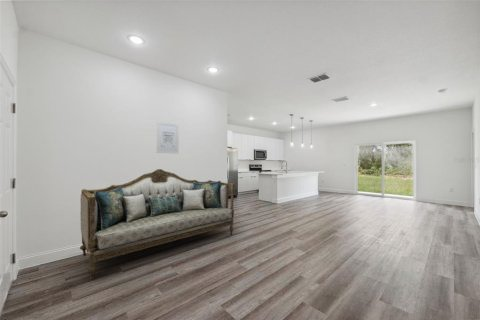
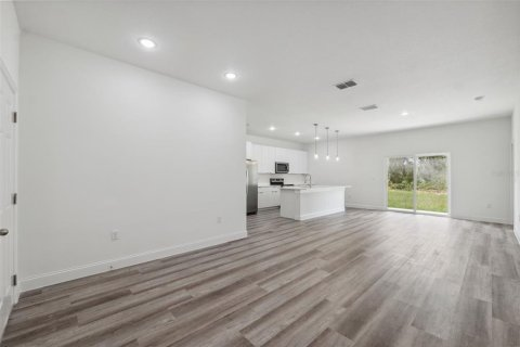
- wall art [156,121,180,155]
- sofa [79,168,235,280]
